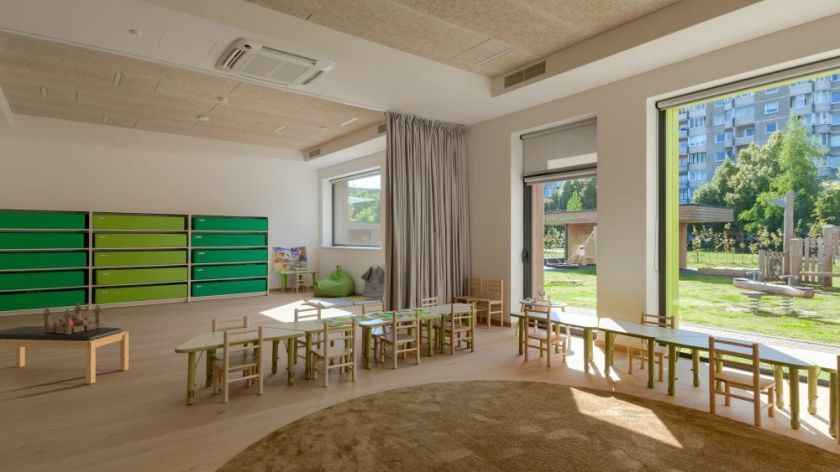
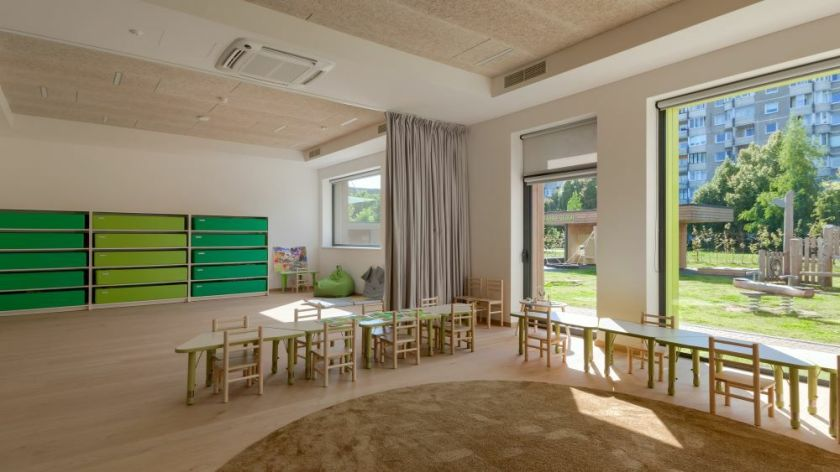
- toy castle [41,302,103,334]
- bench [0,325,130,385]
